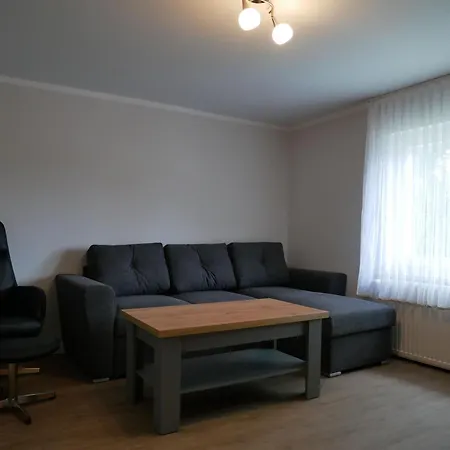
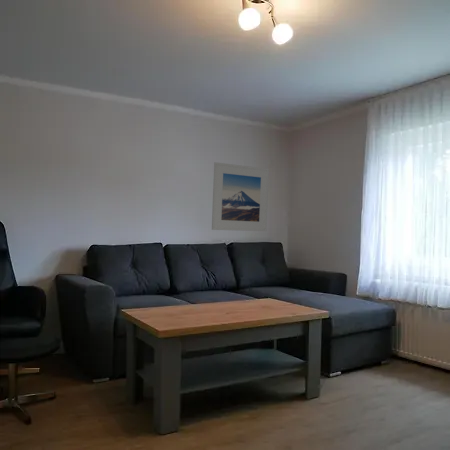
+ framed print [211,161,270,232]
